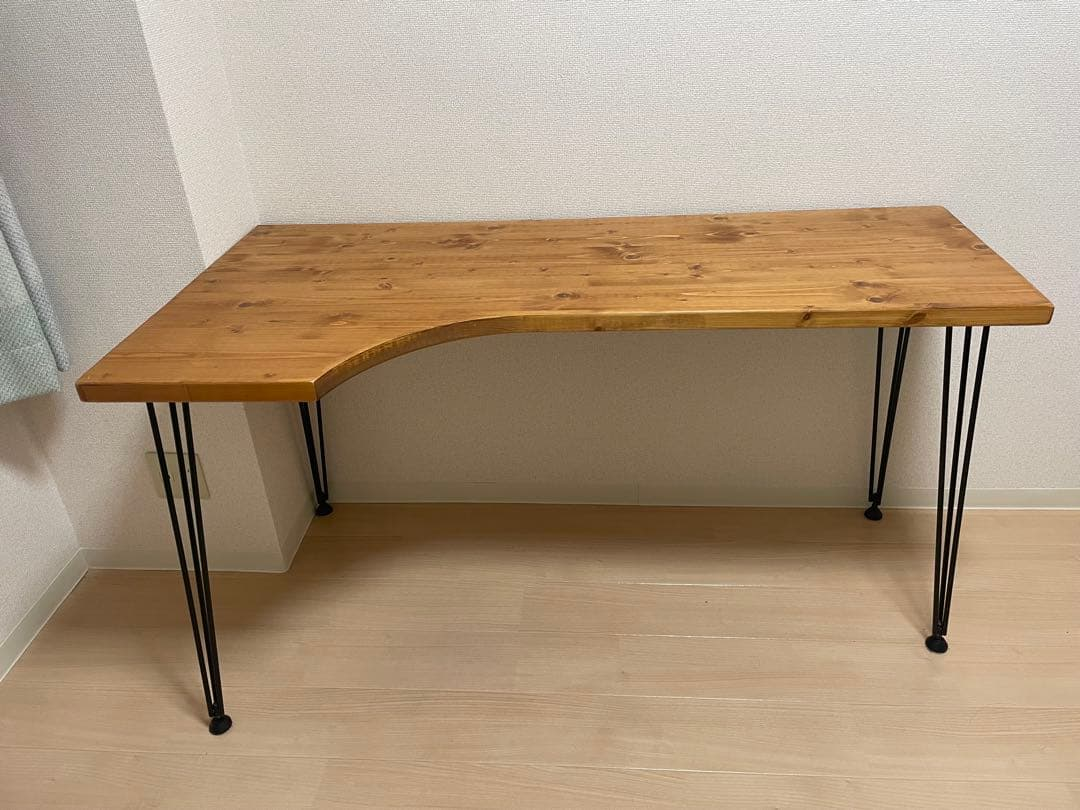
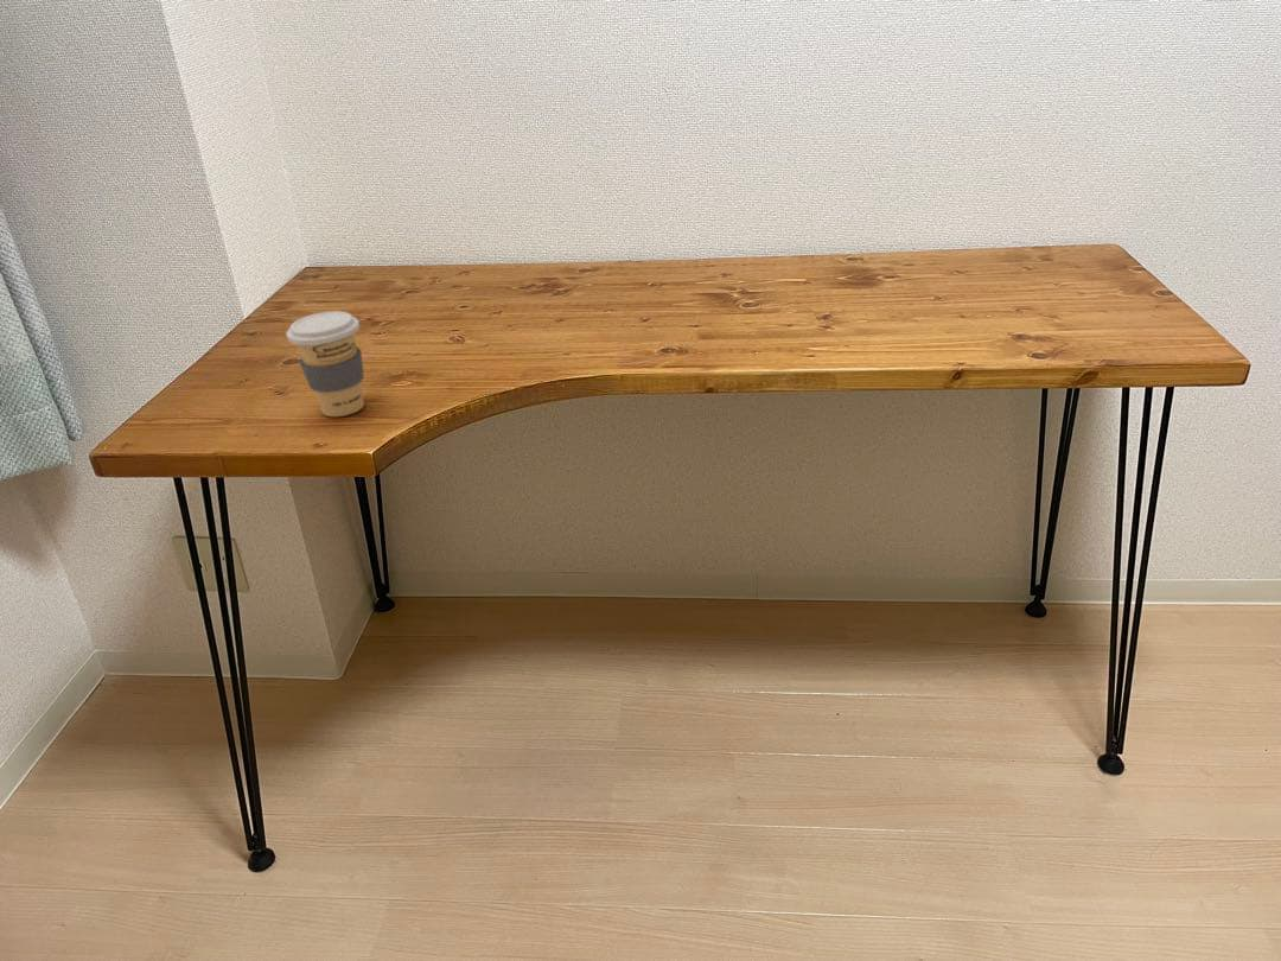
+ coffee cup [285,310,365,418]
